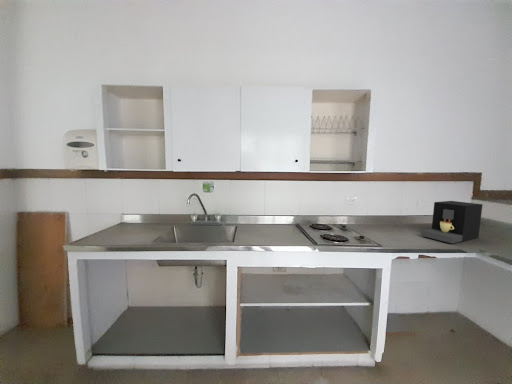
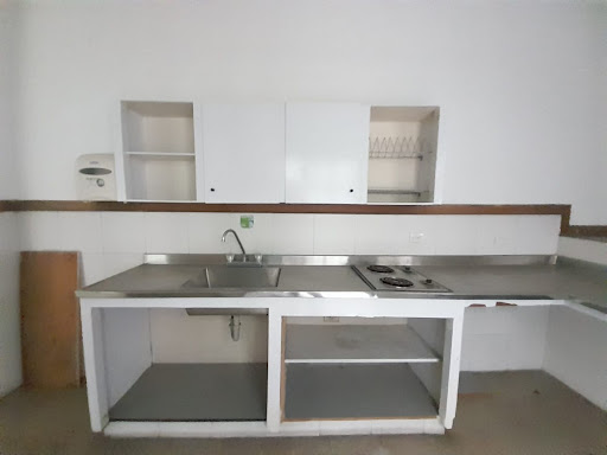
- coffee maker [420,200,484,244]
